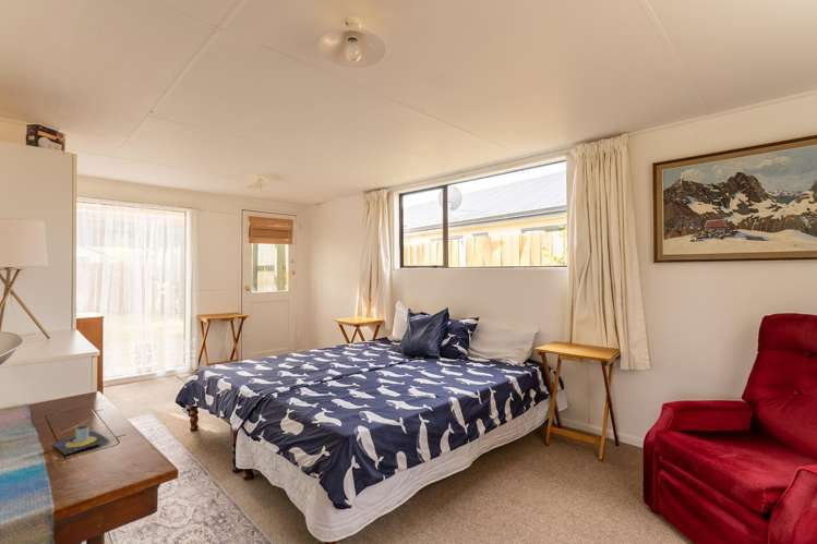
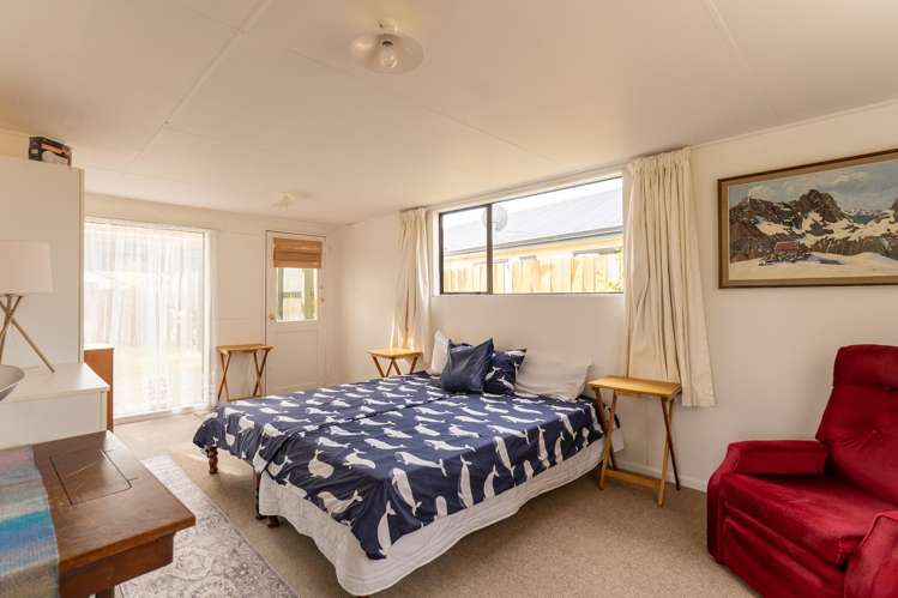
- mug [51,424,110,456]
